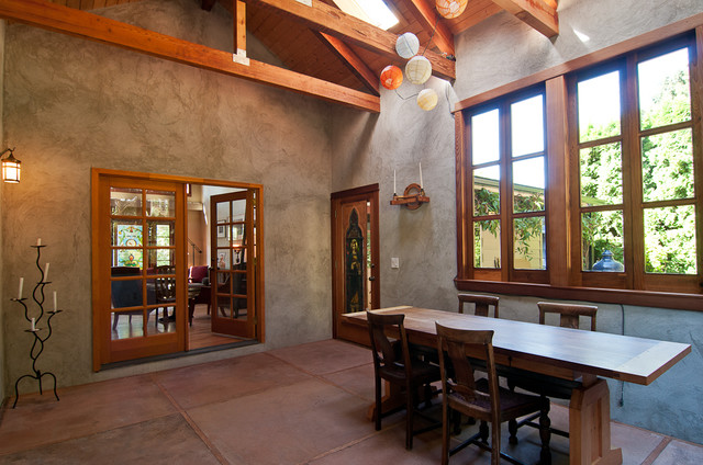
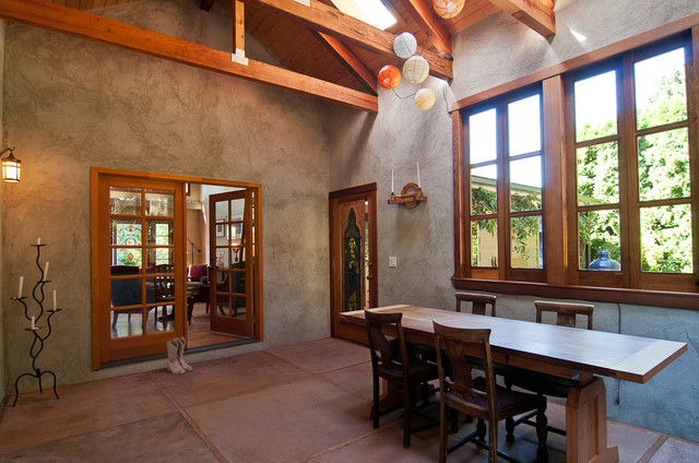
+ boots [166,336,193,376]
